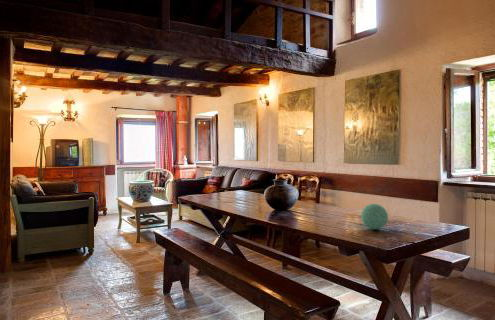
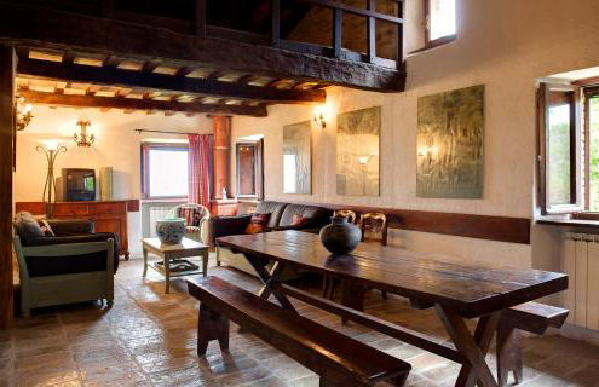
- decorative ball [360,203,389,231]
